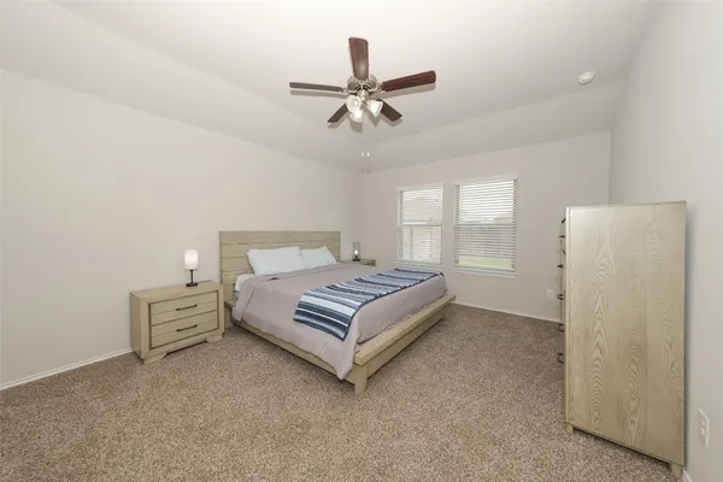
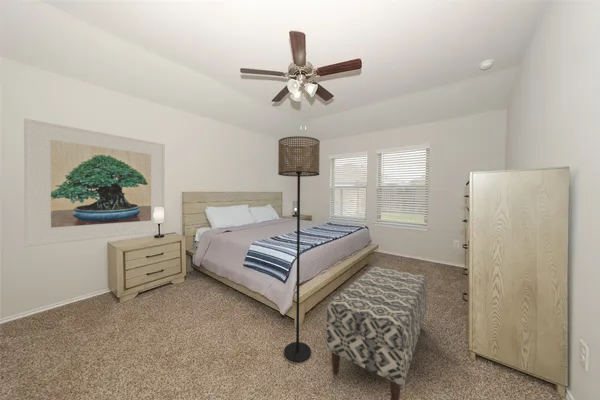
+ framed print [23,118,166,248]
+ floor lamp [277,135,321,363]
+ bench [326,265,428,400]
